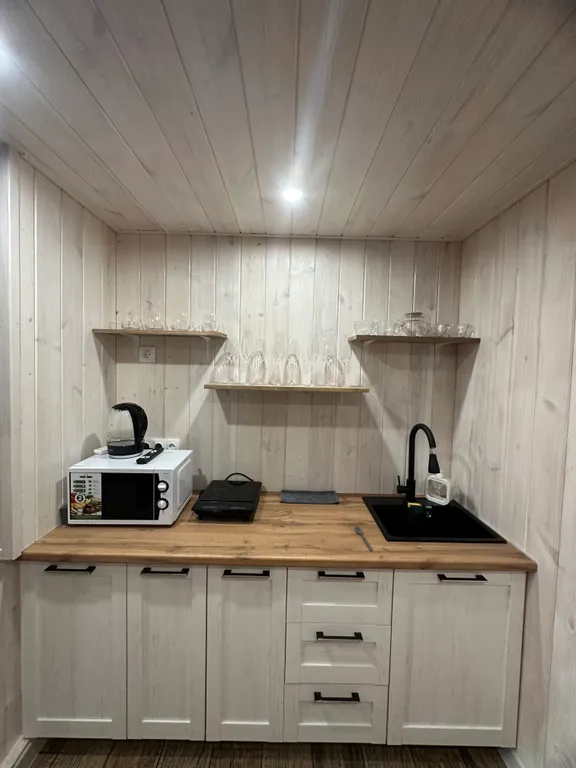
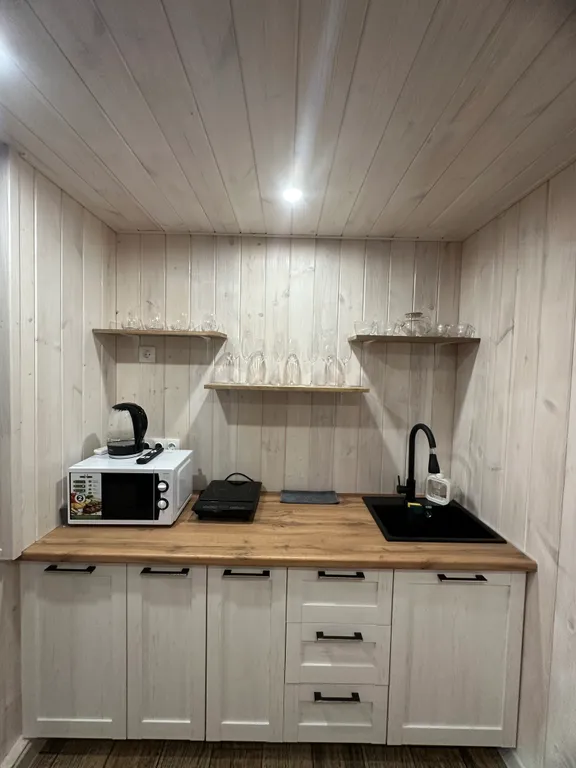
- spoon [354,525,373,552]
